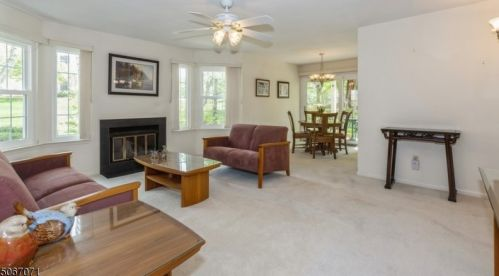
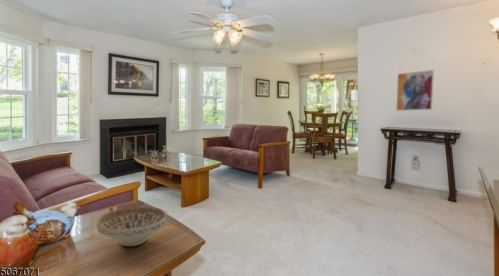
+ decorative bowl [96,206,168,247]
+ wall art [395,69,435,112]
